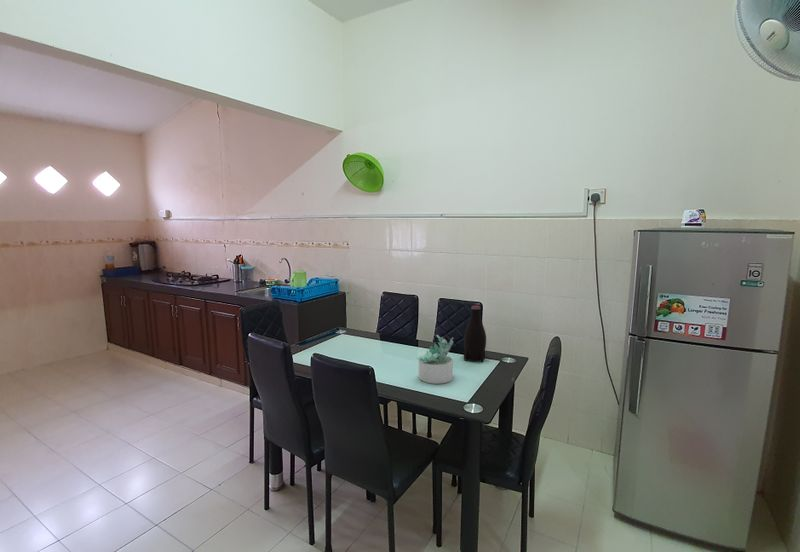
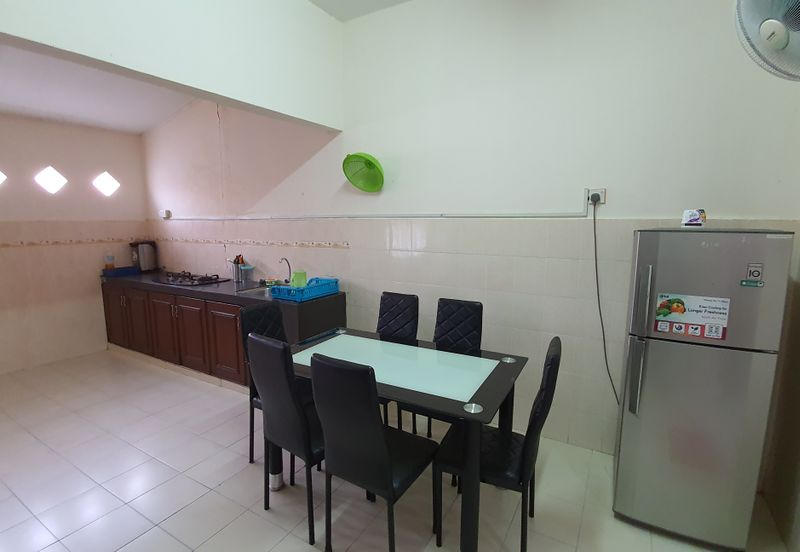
- succulent plant [416,334,454,385]
- bottle [463,305,487,363]
